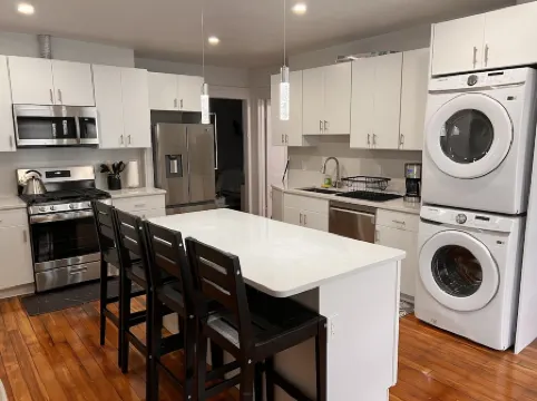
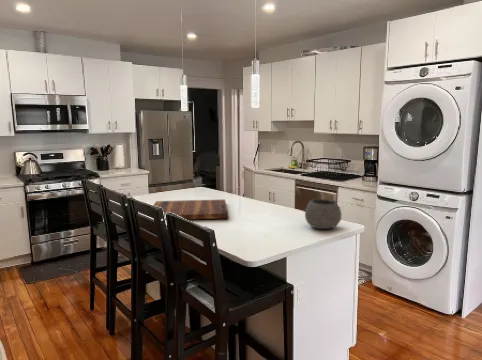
+ bowl [304,198,342,230]
+ cutting board [152,198,229,221]
